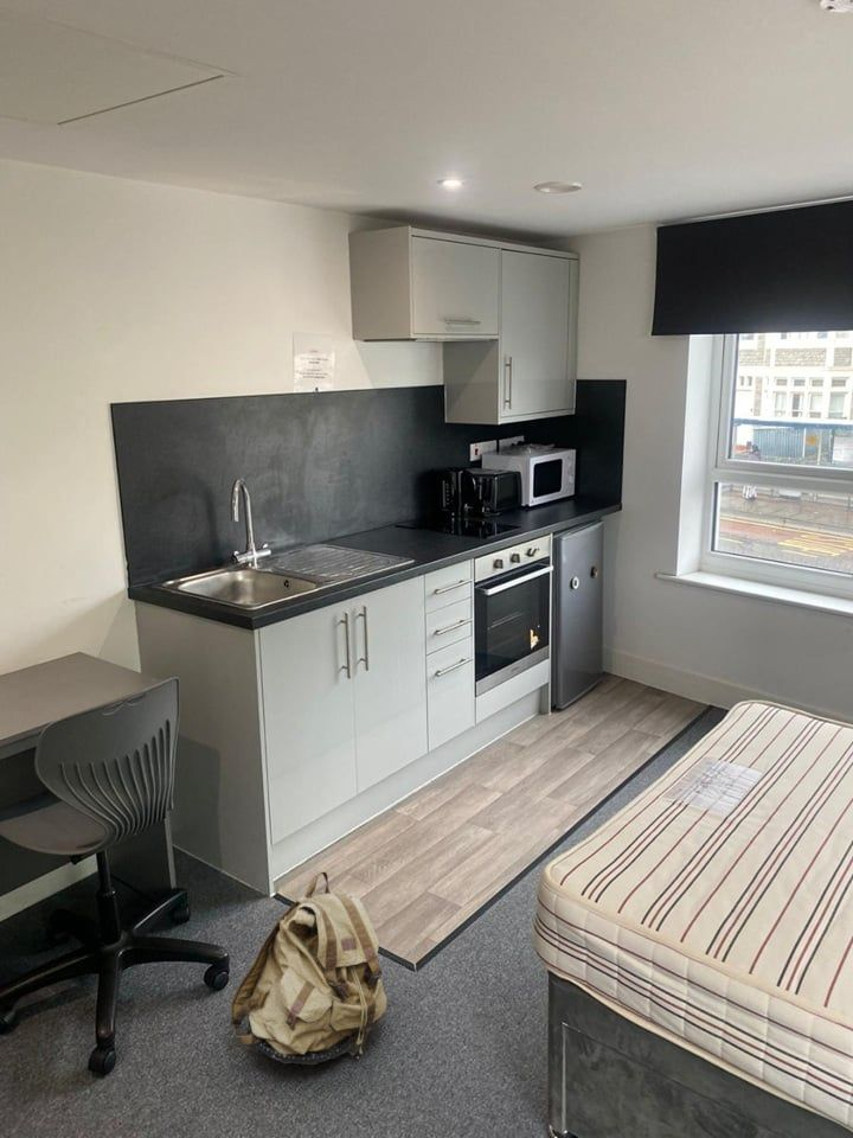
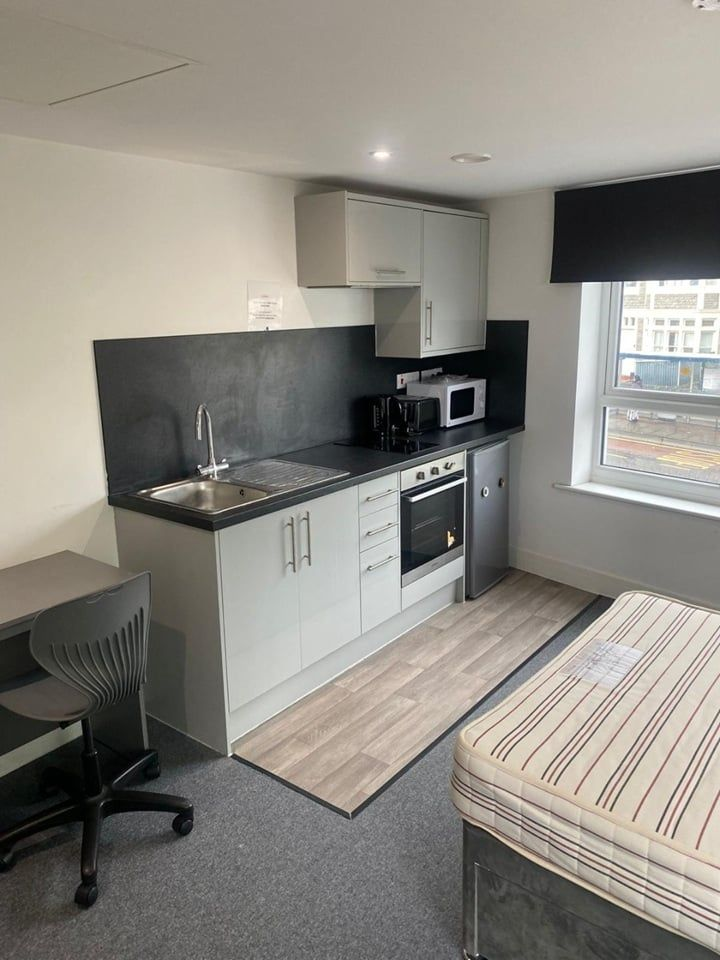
- backpack [230,870,389,1066]
